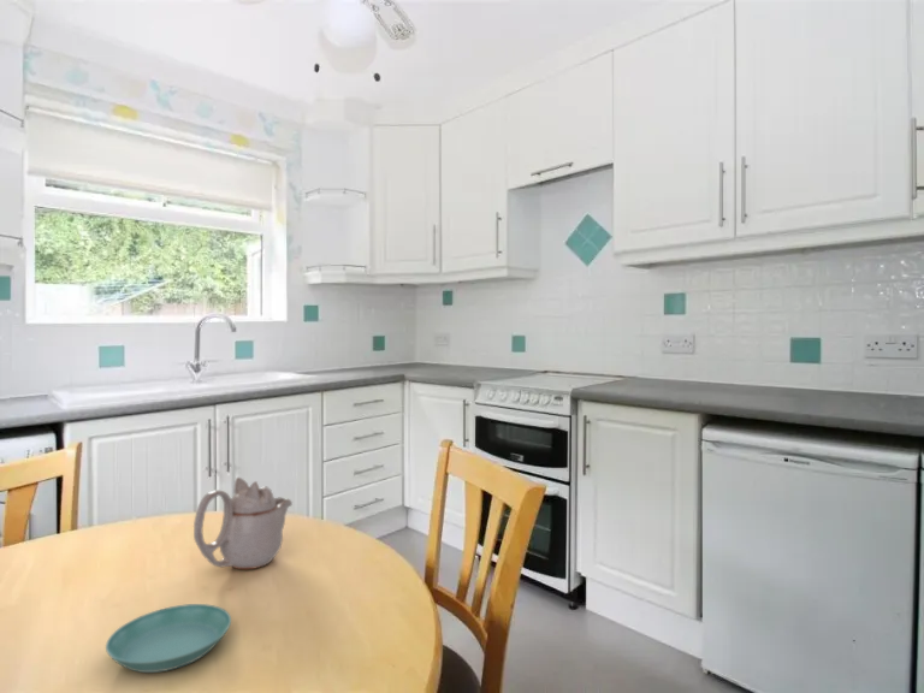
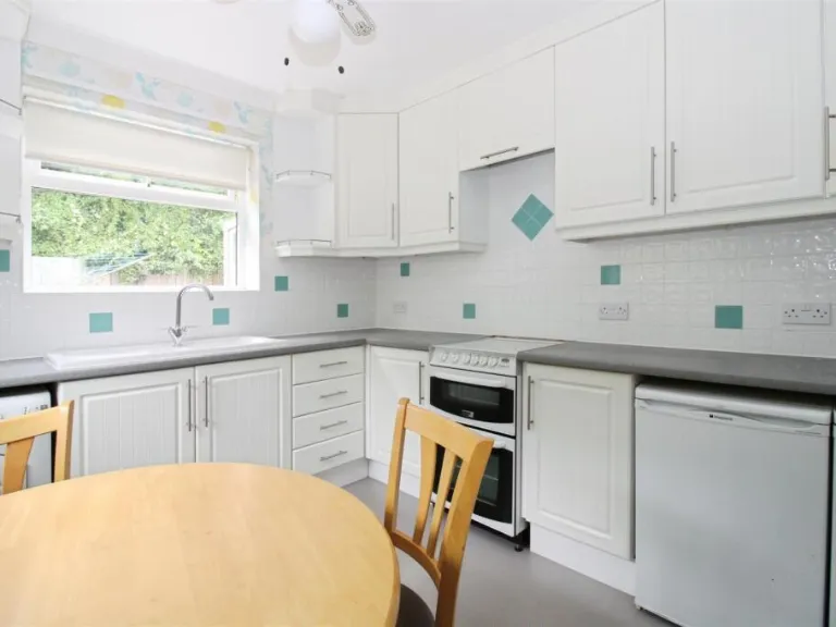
- teapot [192,476,294,570]
- saucer [105,603,232,674]
